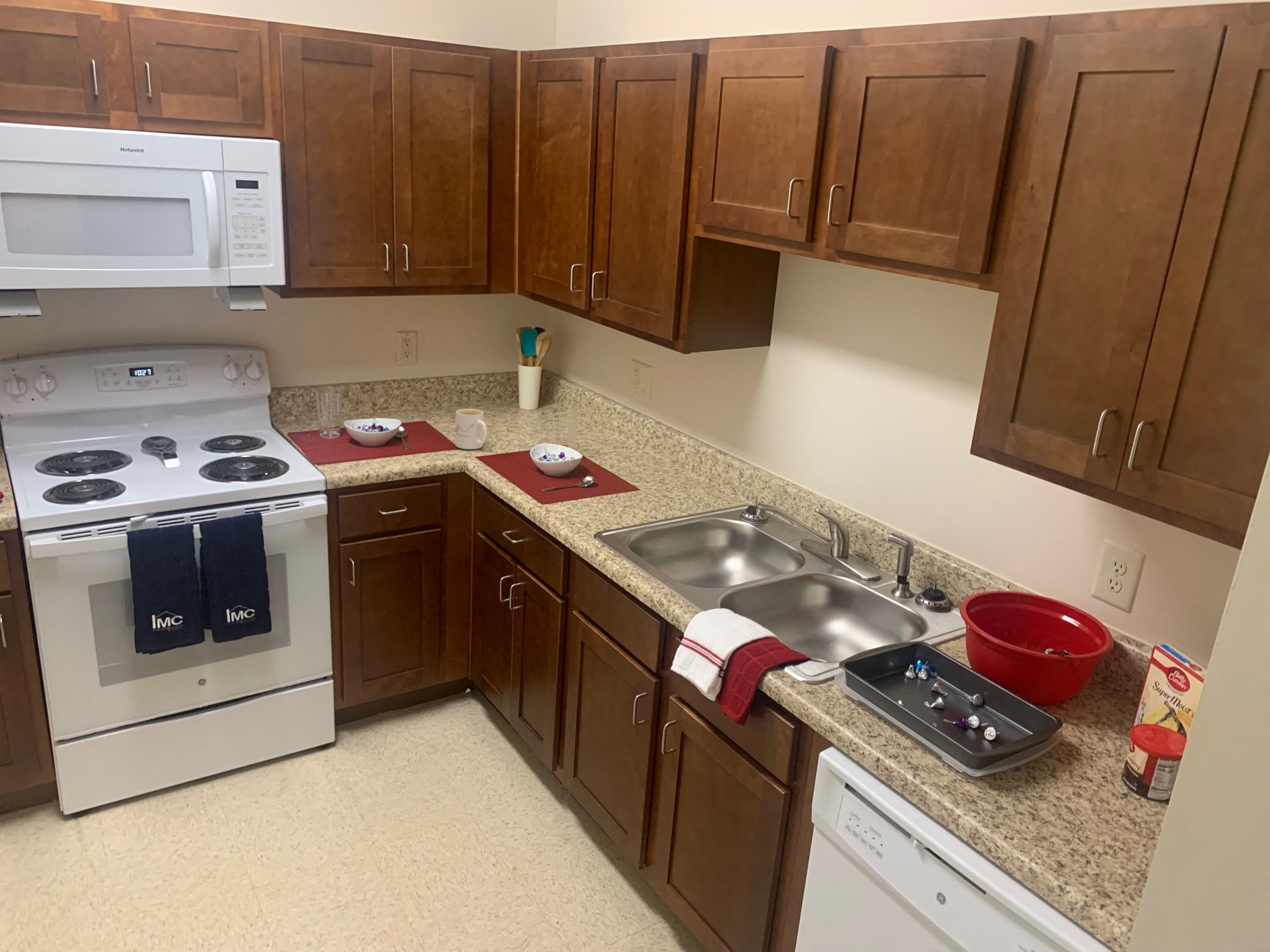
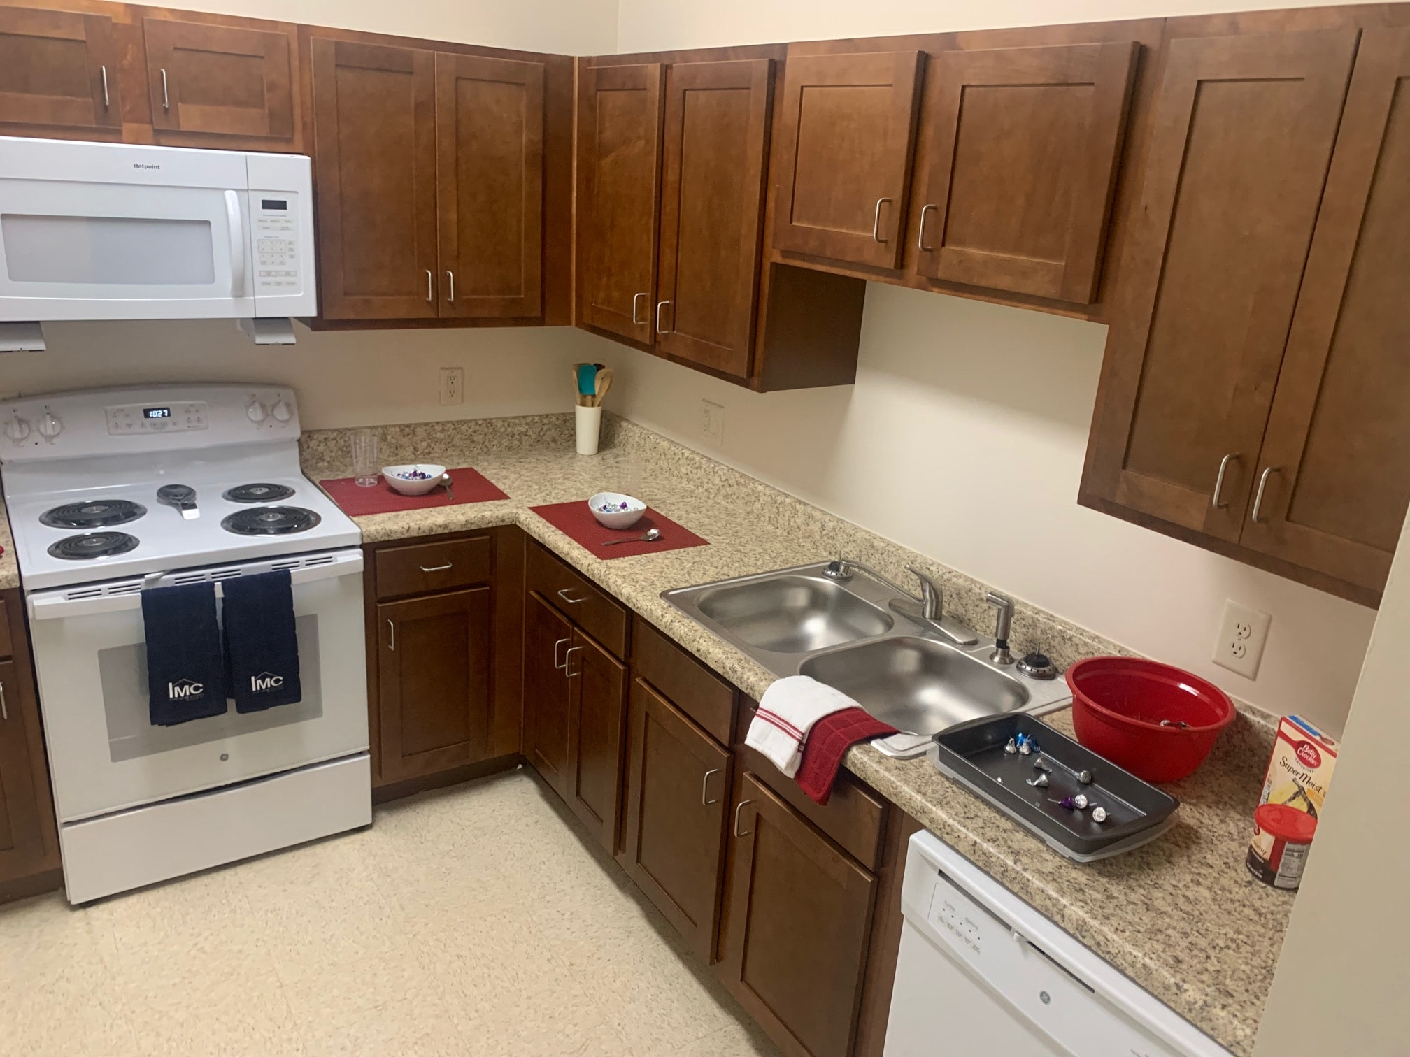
- mug [455,408,488,450]
